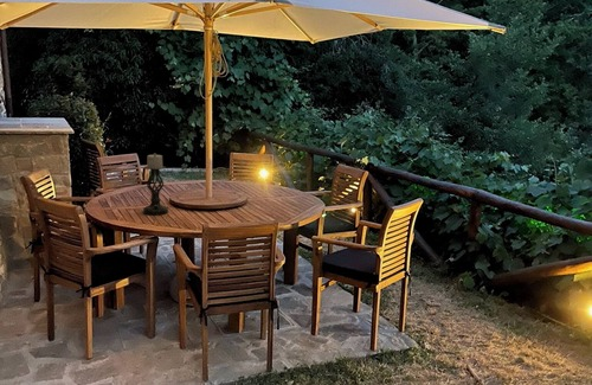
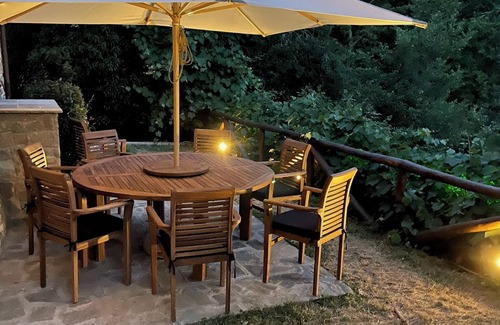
- candle holder [142,153,169,216]
